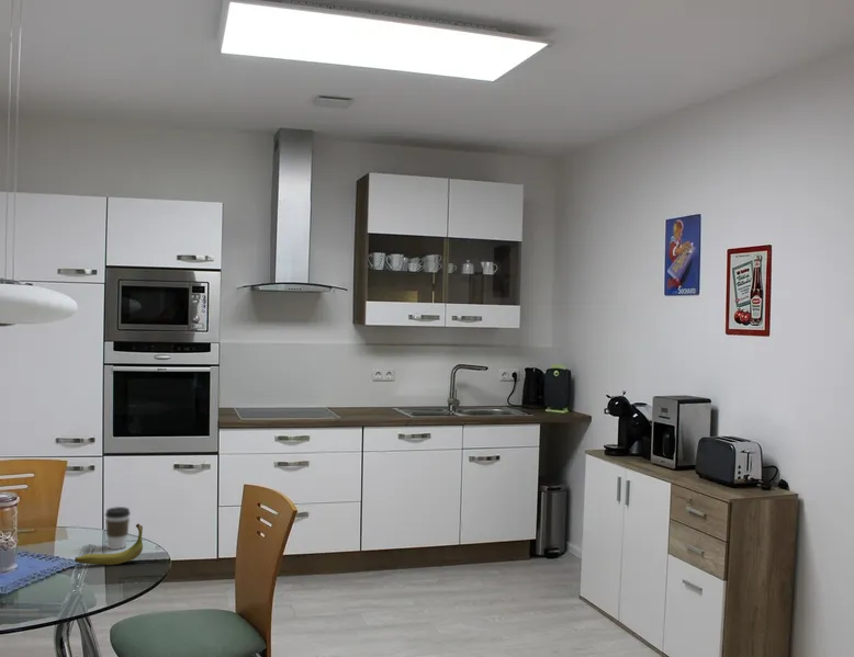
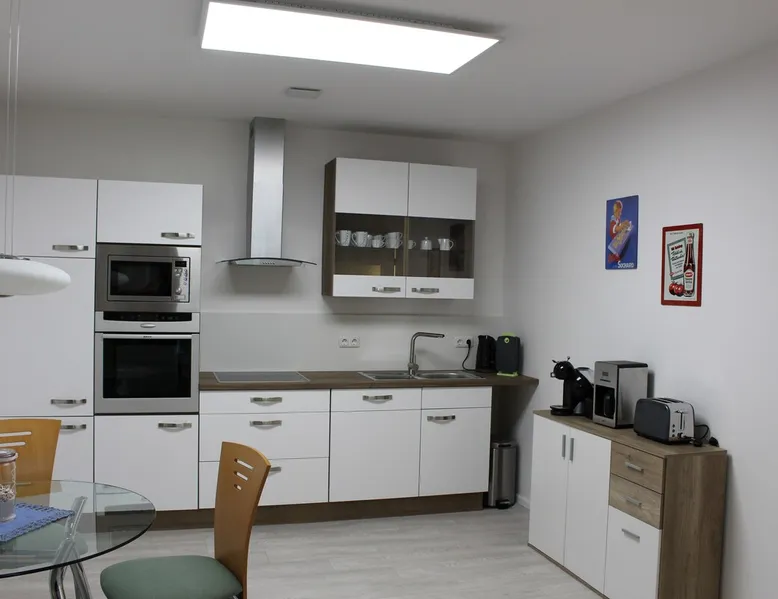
- banana [74,522,144,566]
- coffee cup [104,506,132,551]
